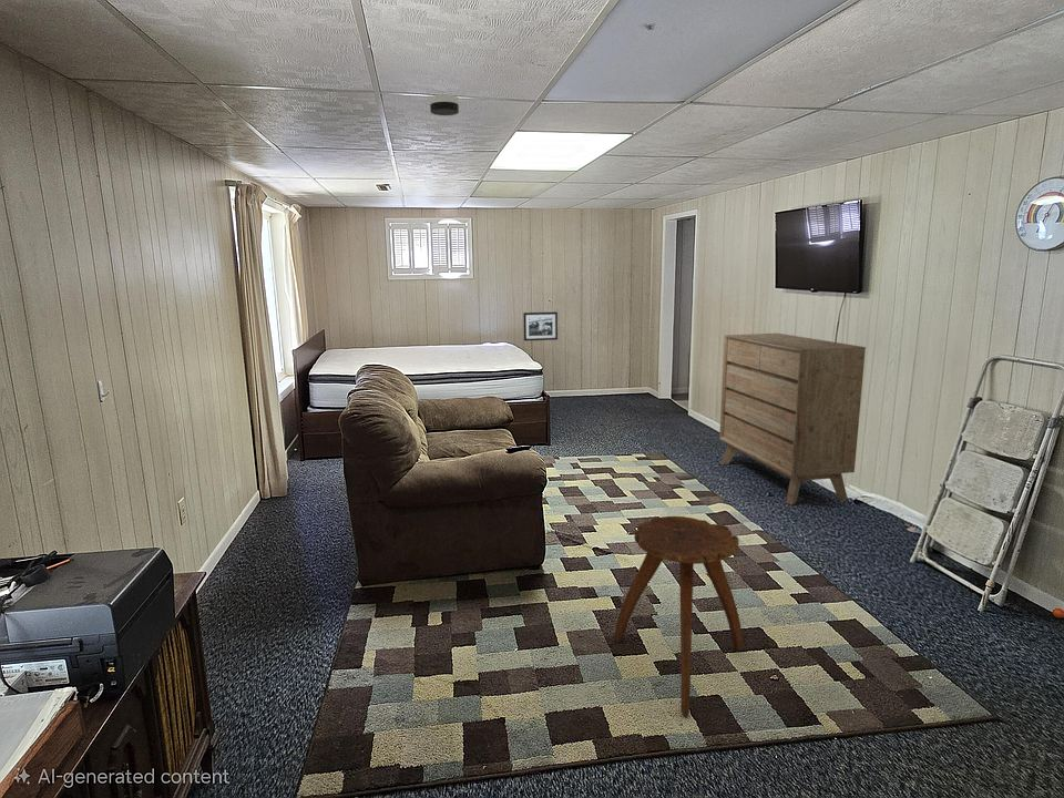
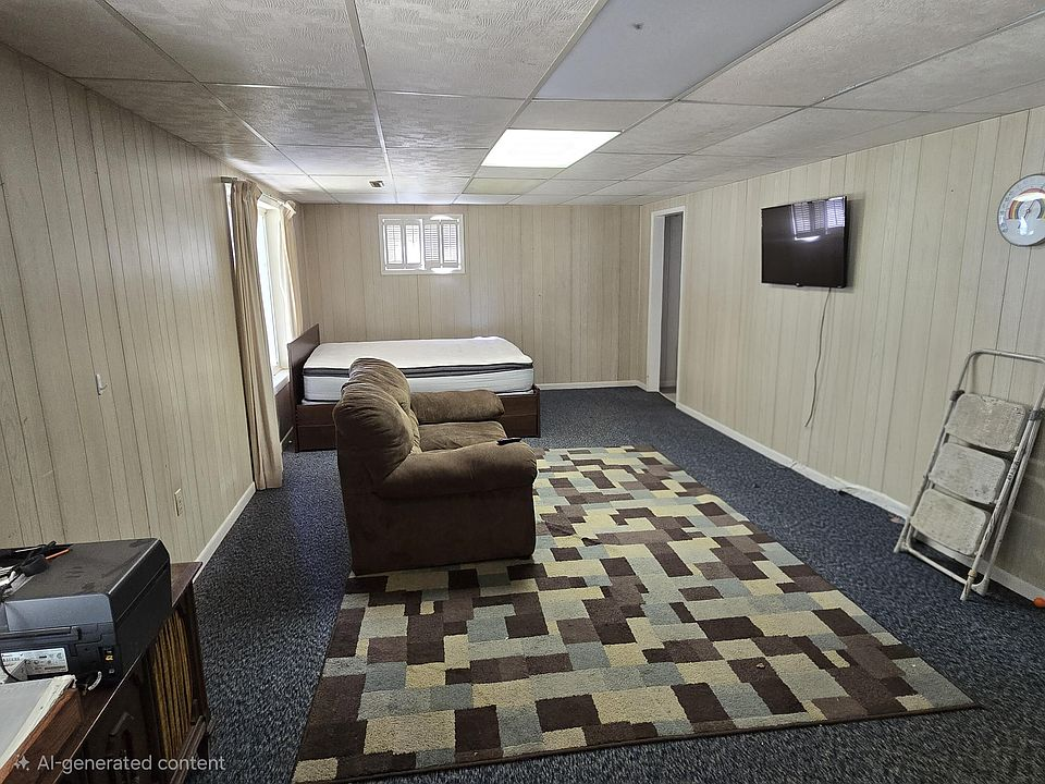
- picture frame [522,311,559,341]
- stool [613,515,745,718]
- dresser [718,332,867,507]
- smoke detector [429,93,460,116]
